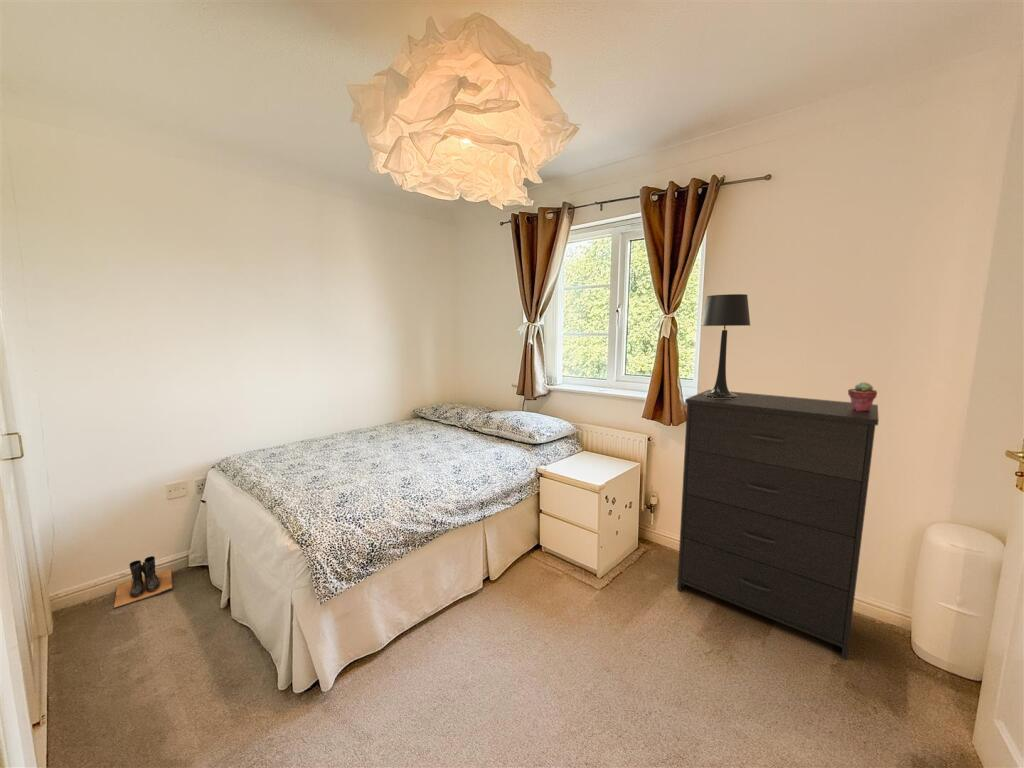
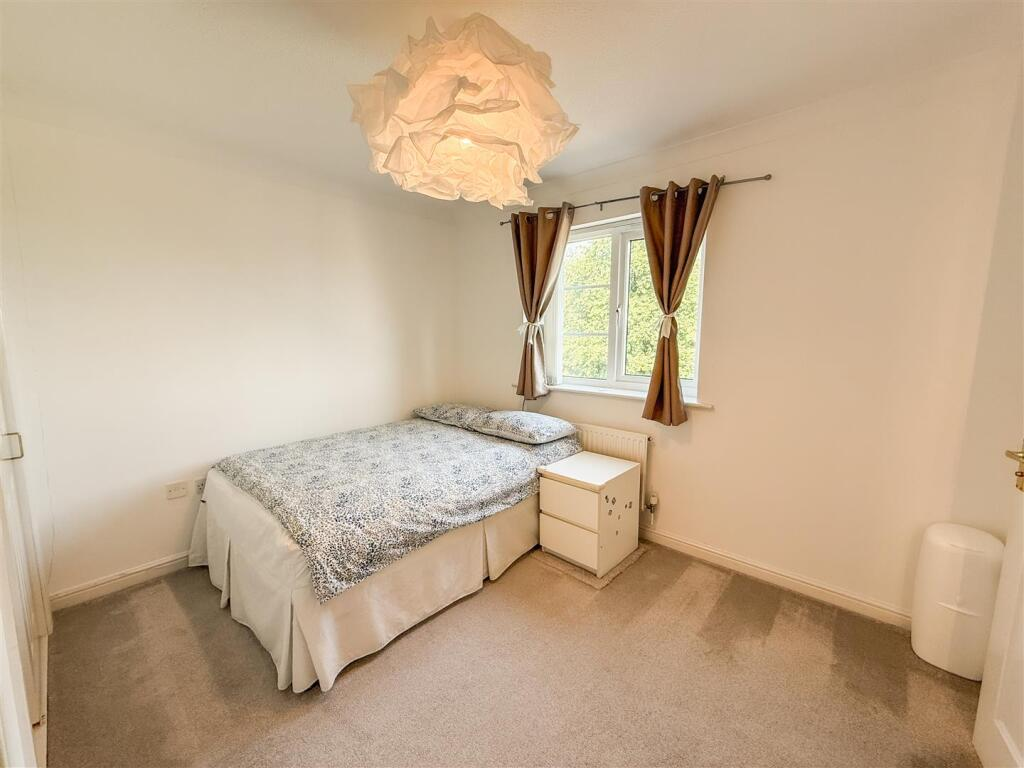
- potted succulent [847,381,878,411]
- table lamp [699,293,751,399]
- dresser [676,389,880,661]
- boots [113,555,174,609]
